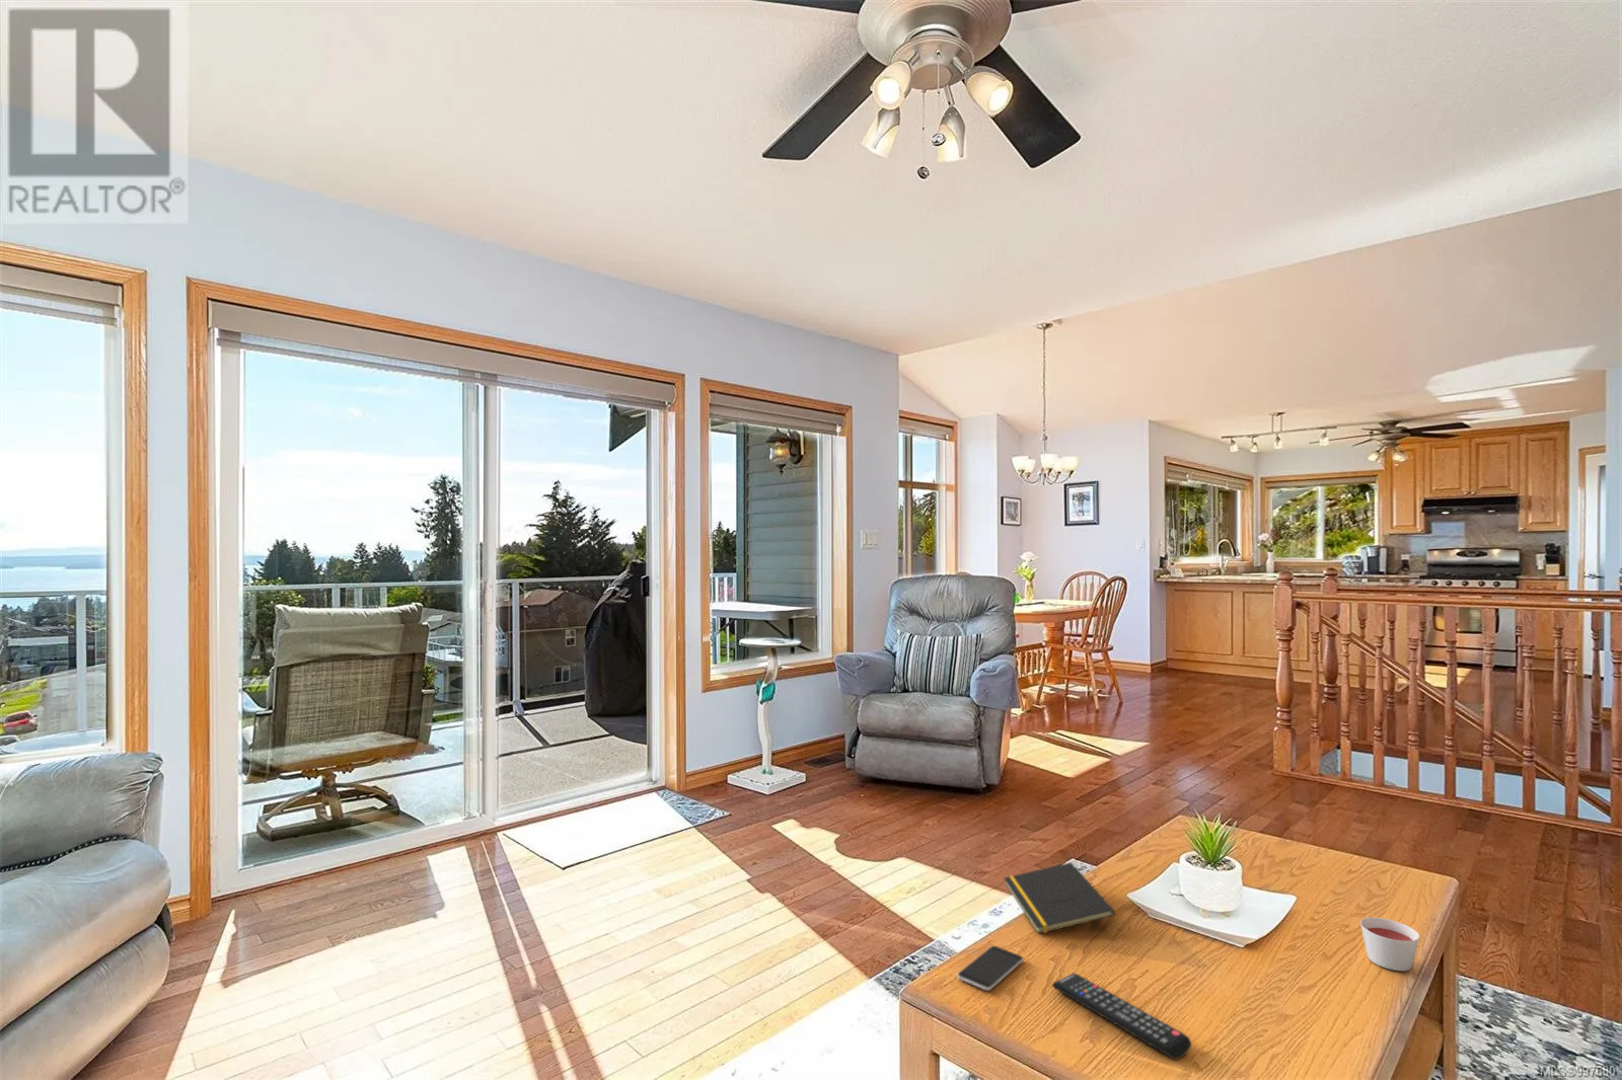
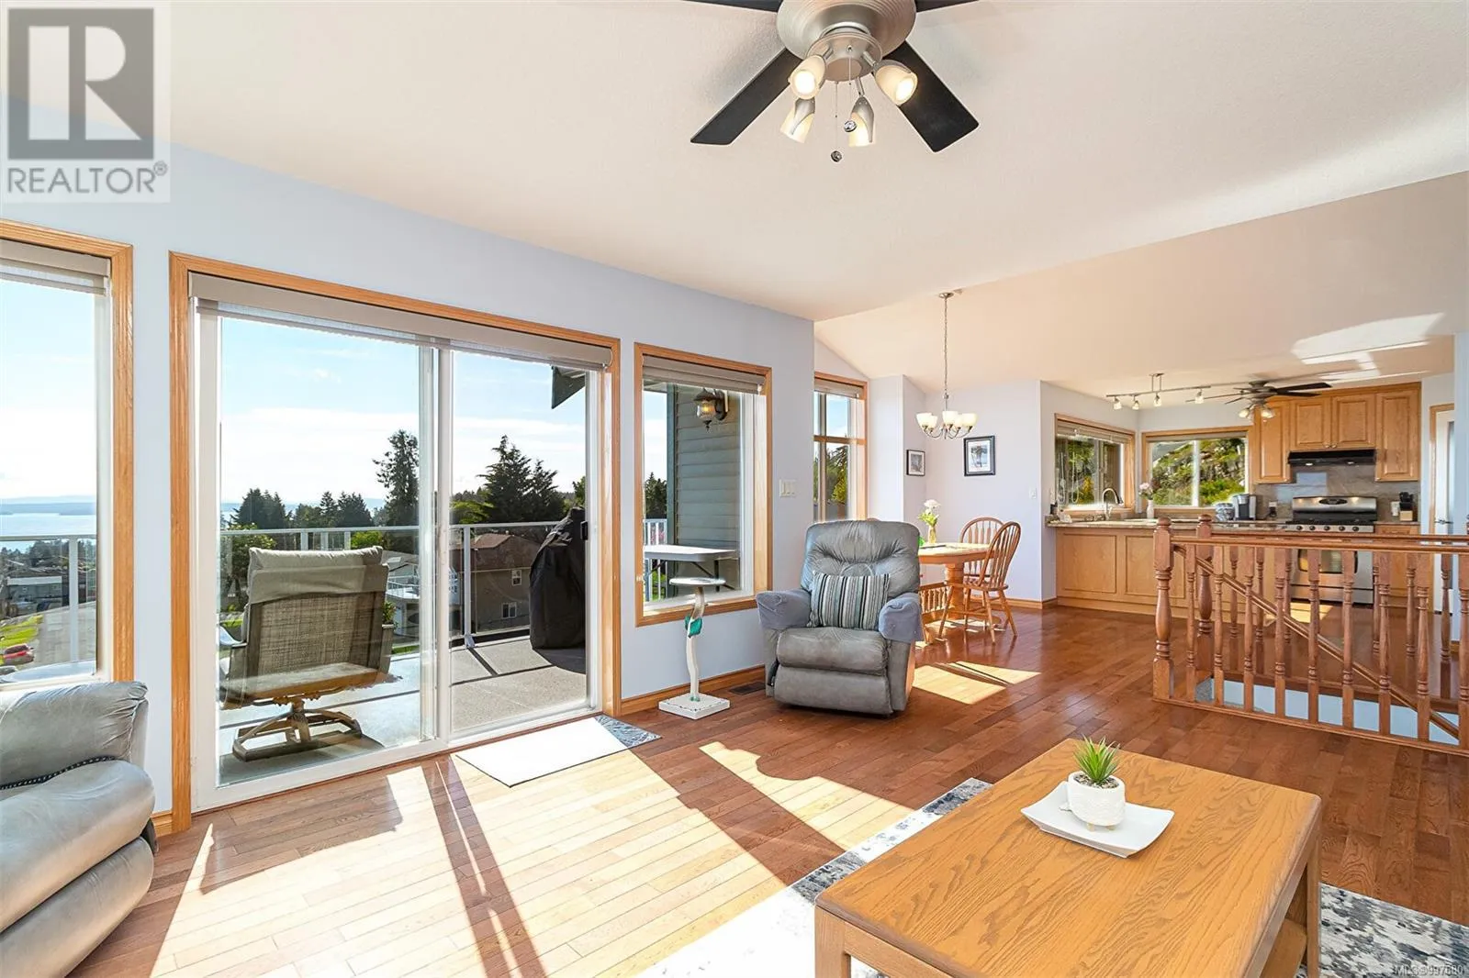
- candle [1359,917,1421,972]
- remote control [1052,973,1193,1061]
- notepad [1002,861,1117,935]
- smartphone [956,945,1024,992]
